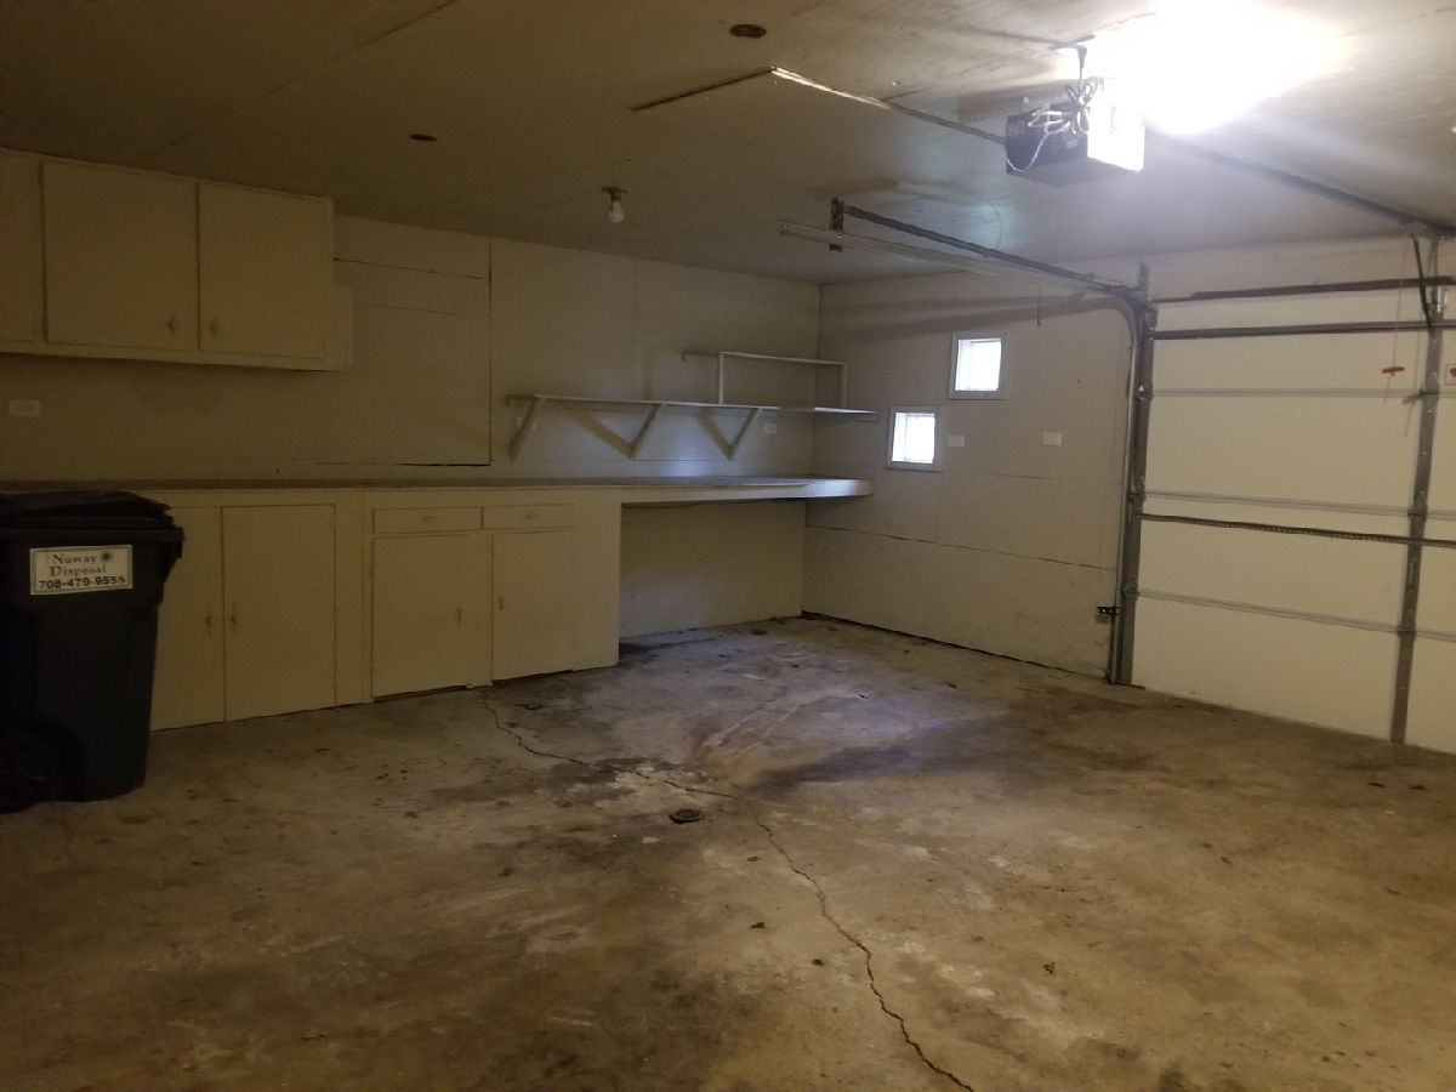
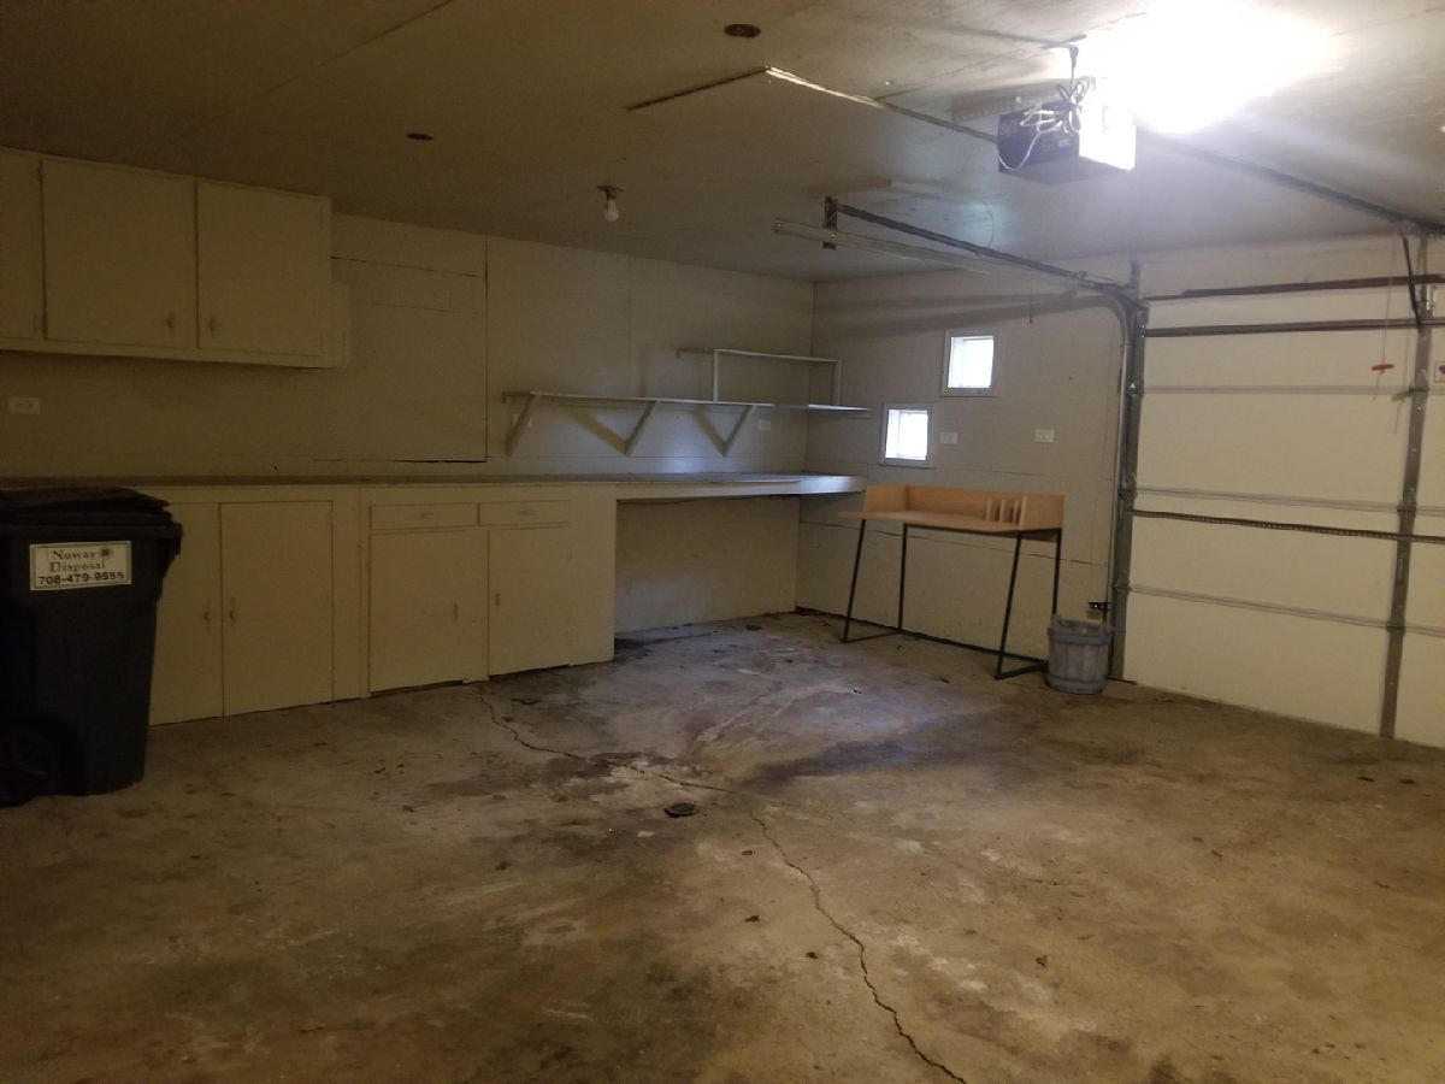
+ desk [837,483,1066,679]
+ bucket [1045,613,1127,695]
